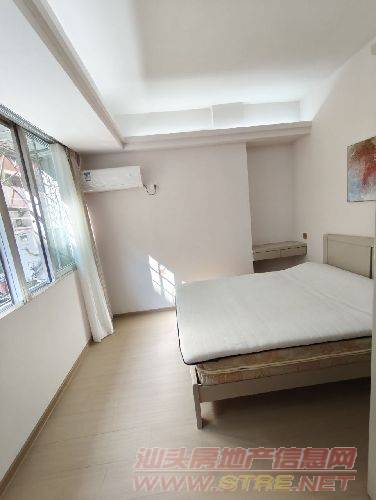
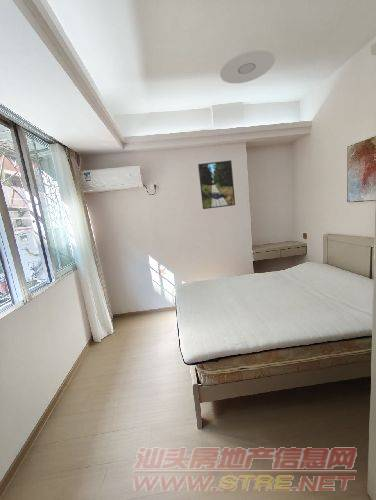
+ ceiling light [219,49,276,84]
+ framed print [197,159,236,210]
